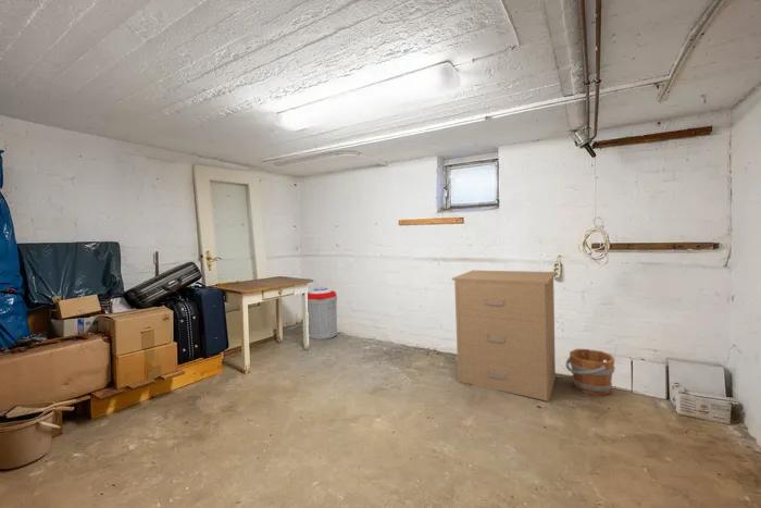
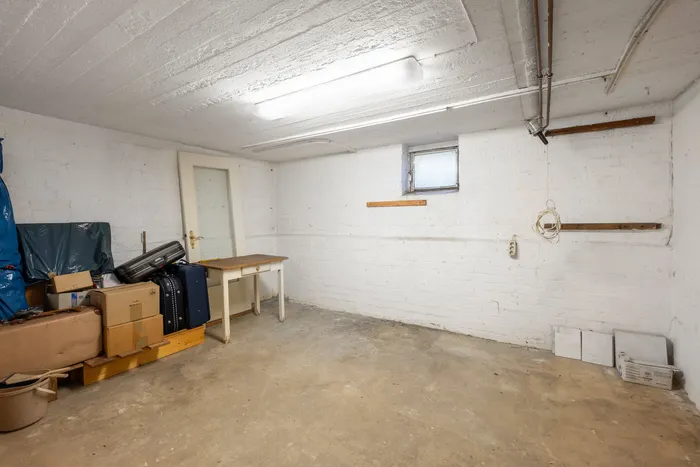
- filing cabinet [451,270,558,402]
- bucket [565,348,615,397]
- trash can [307,287,338,340]
